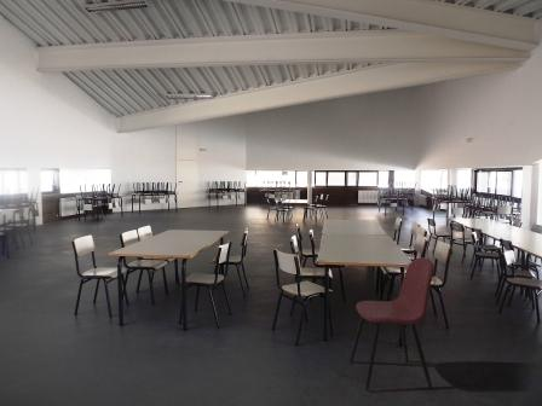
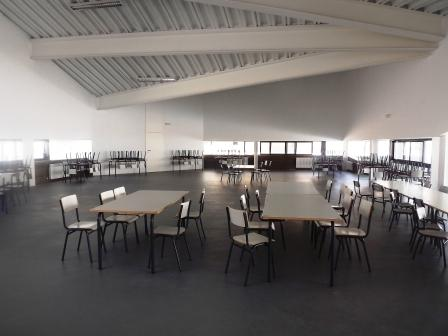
- dining chair [348,256,436,392]
